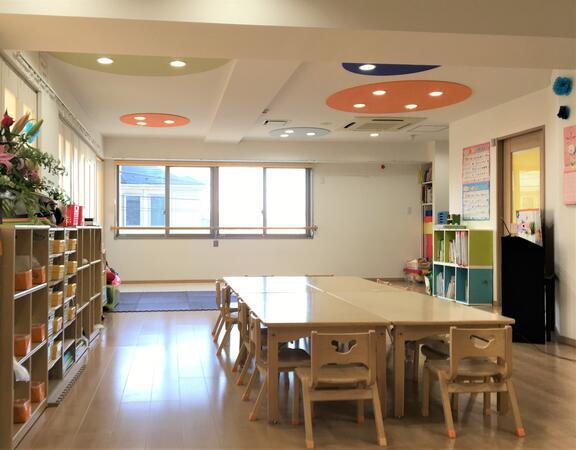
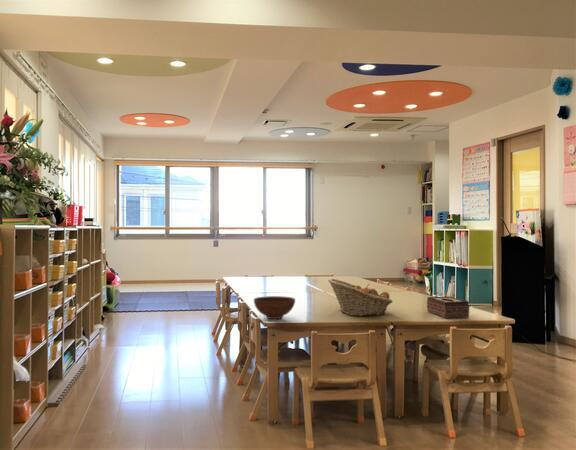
+ fruit basket [327,278,393,317]
+ bowl [253,295,296,320]
+ tissue box [426,296,470,319]
